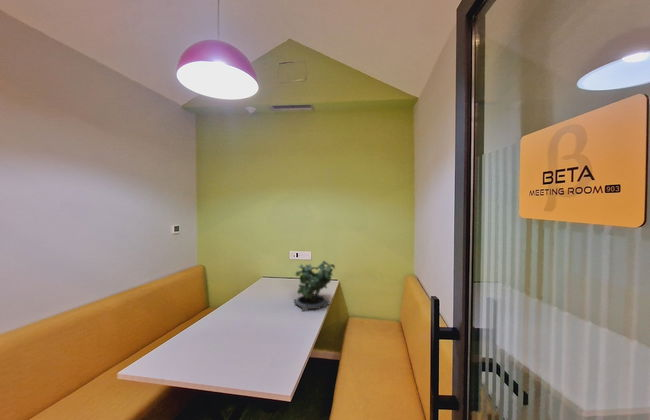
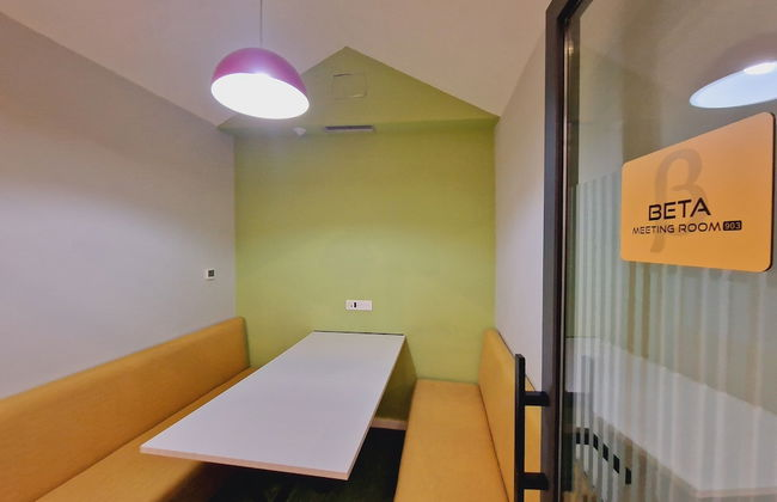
- potted plant [293,257,336,312]
